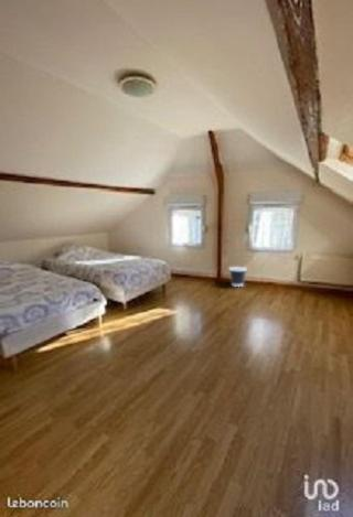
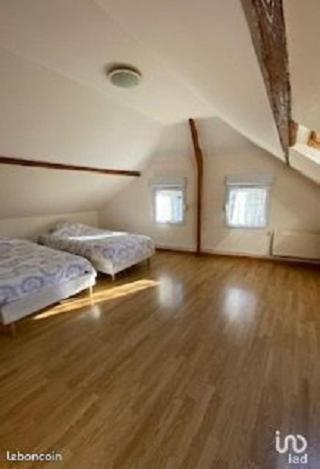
- wastebasket [228,266,248,288]
